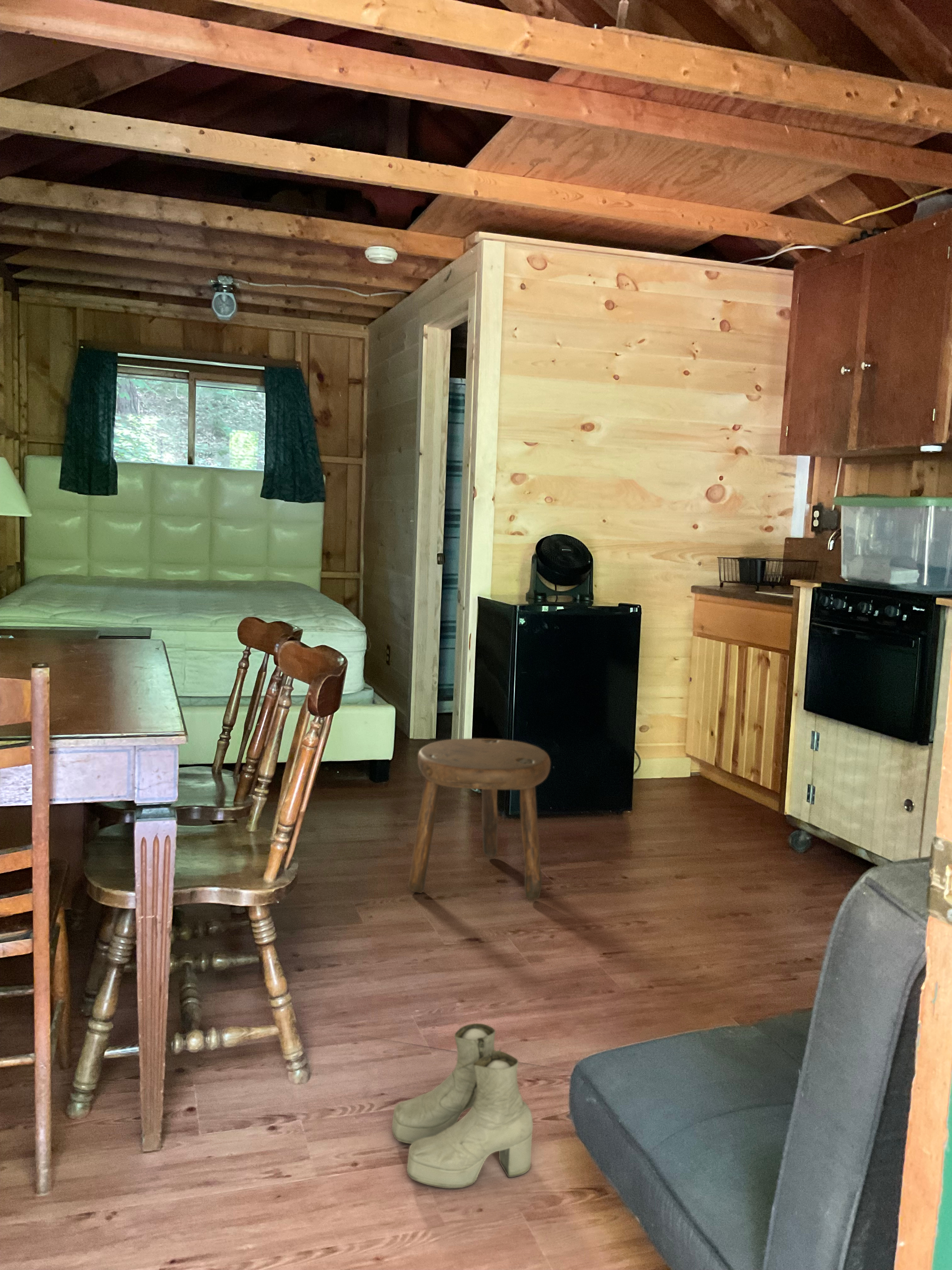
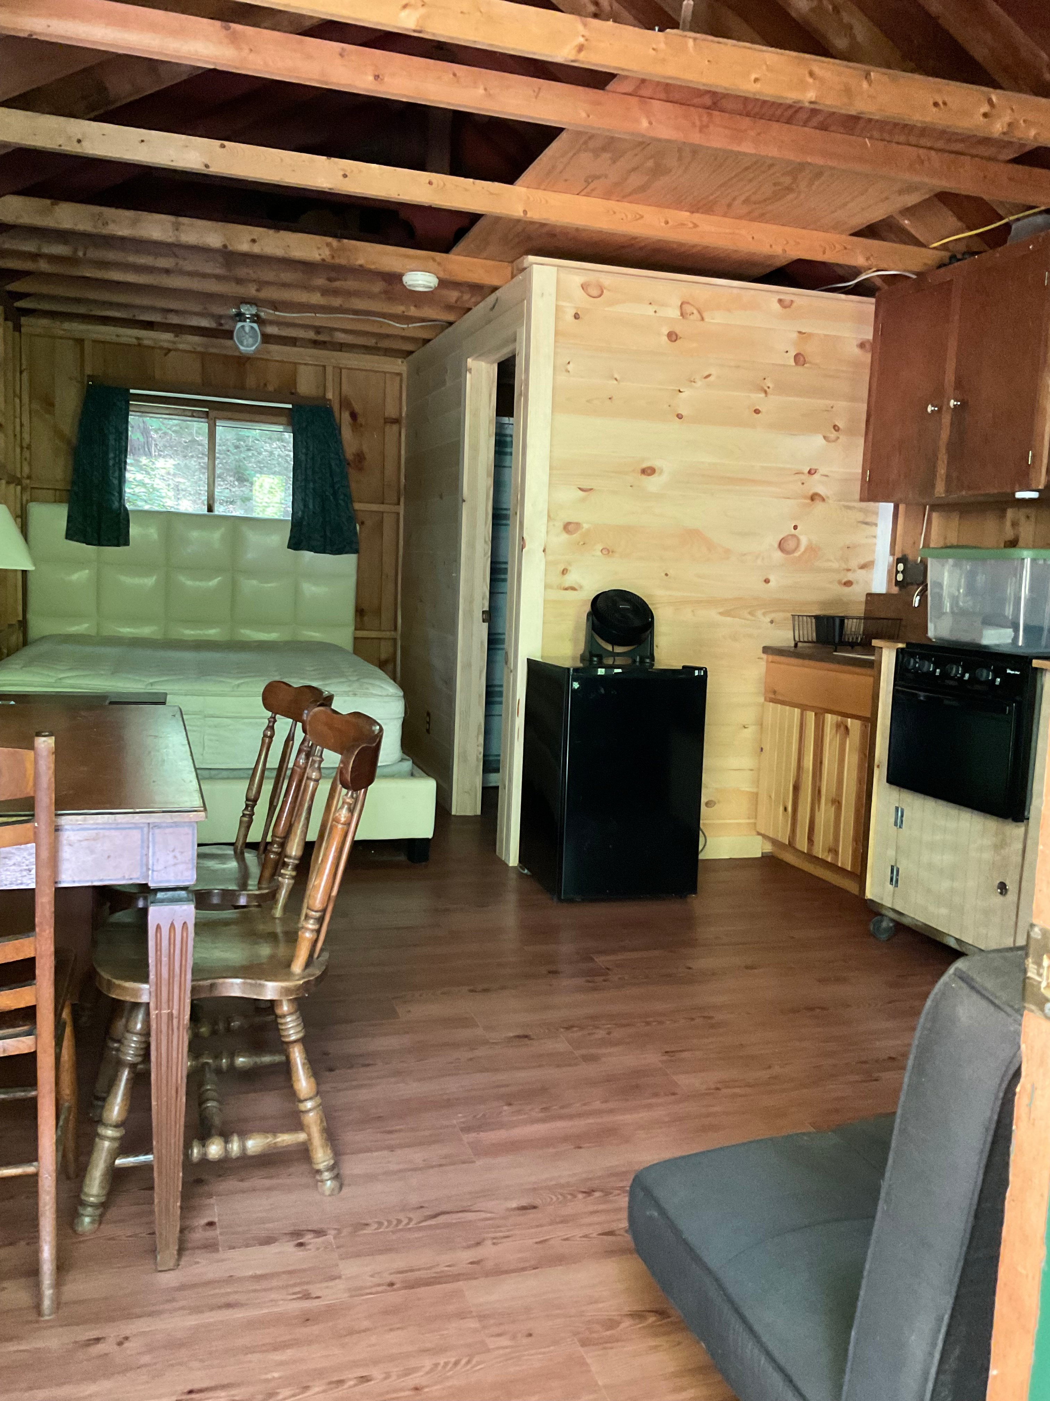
- stool [408,738,551,900]
- boots [391,1023,533,1189]
